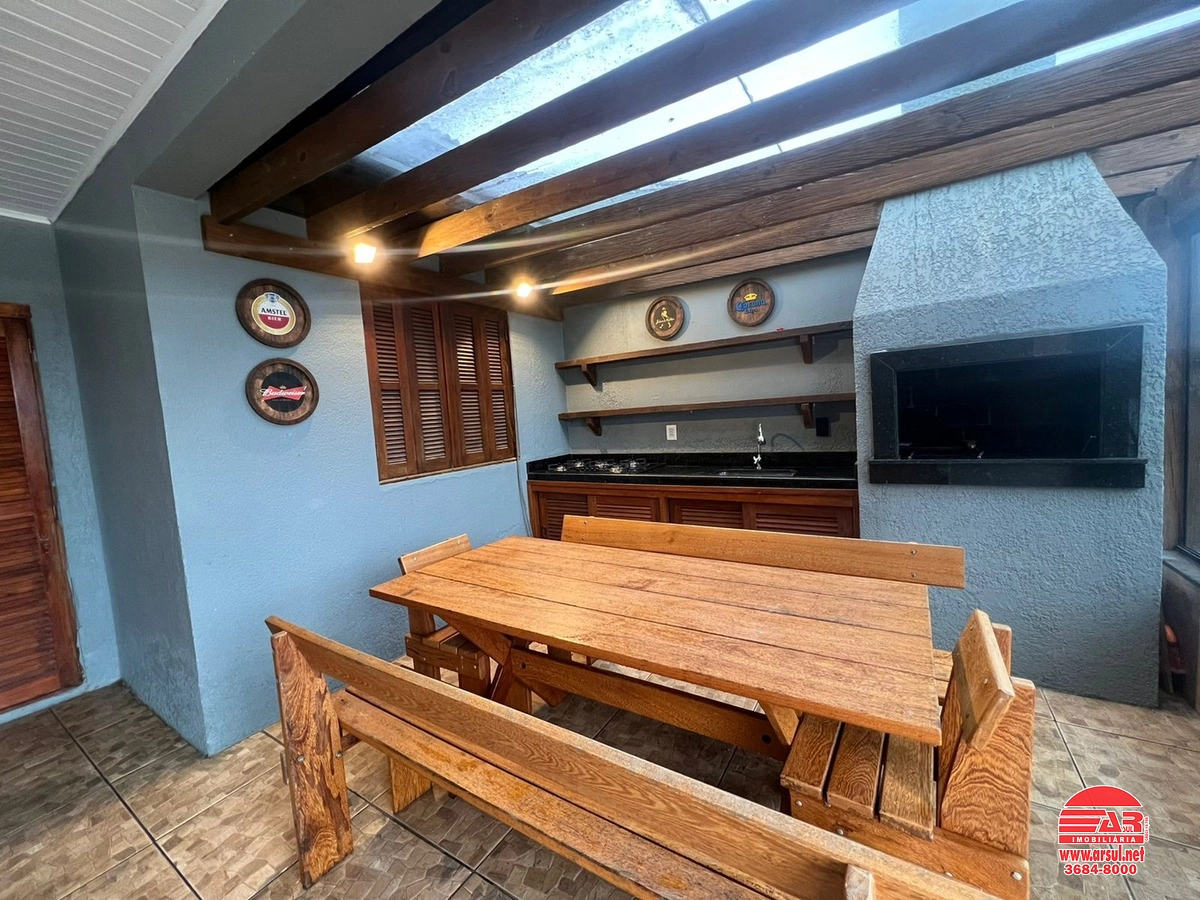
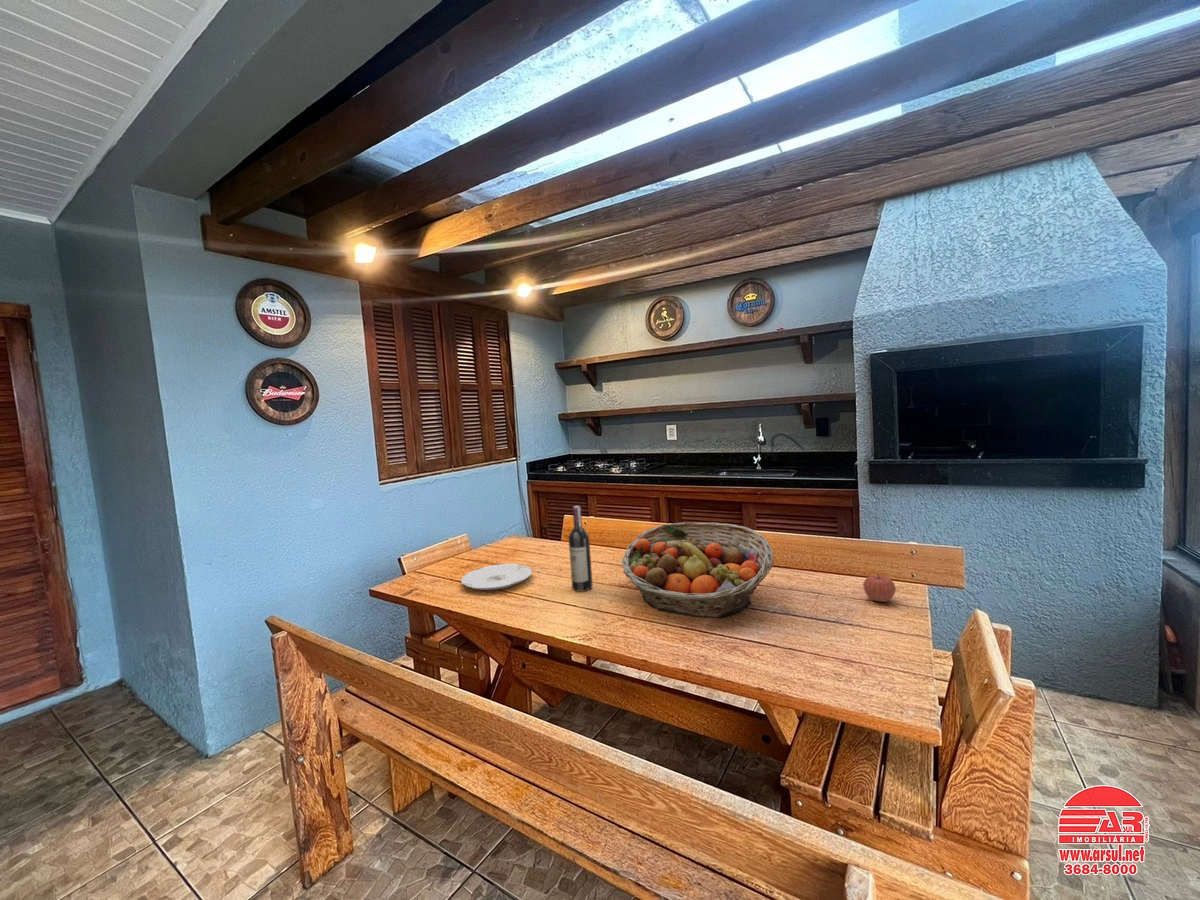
+ wine bottle [568,505,594,592]
+ apple [862,573,897,603]
+ plate [460,563,533,591]
+ fruit basket [621,521,774,618]
